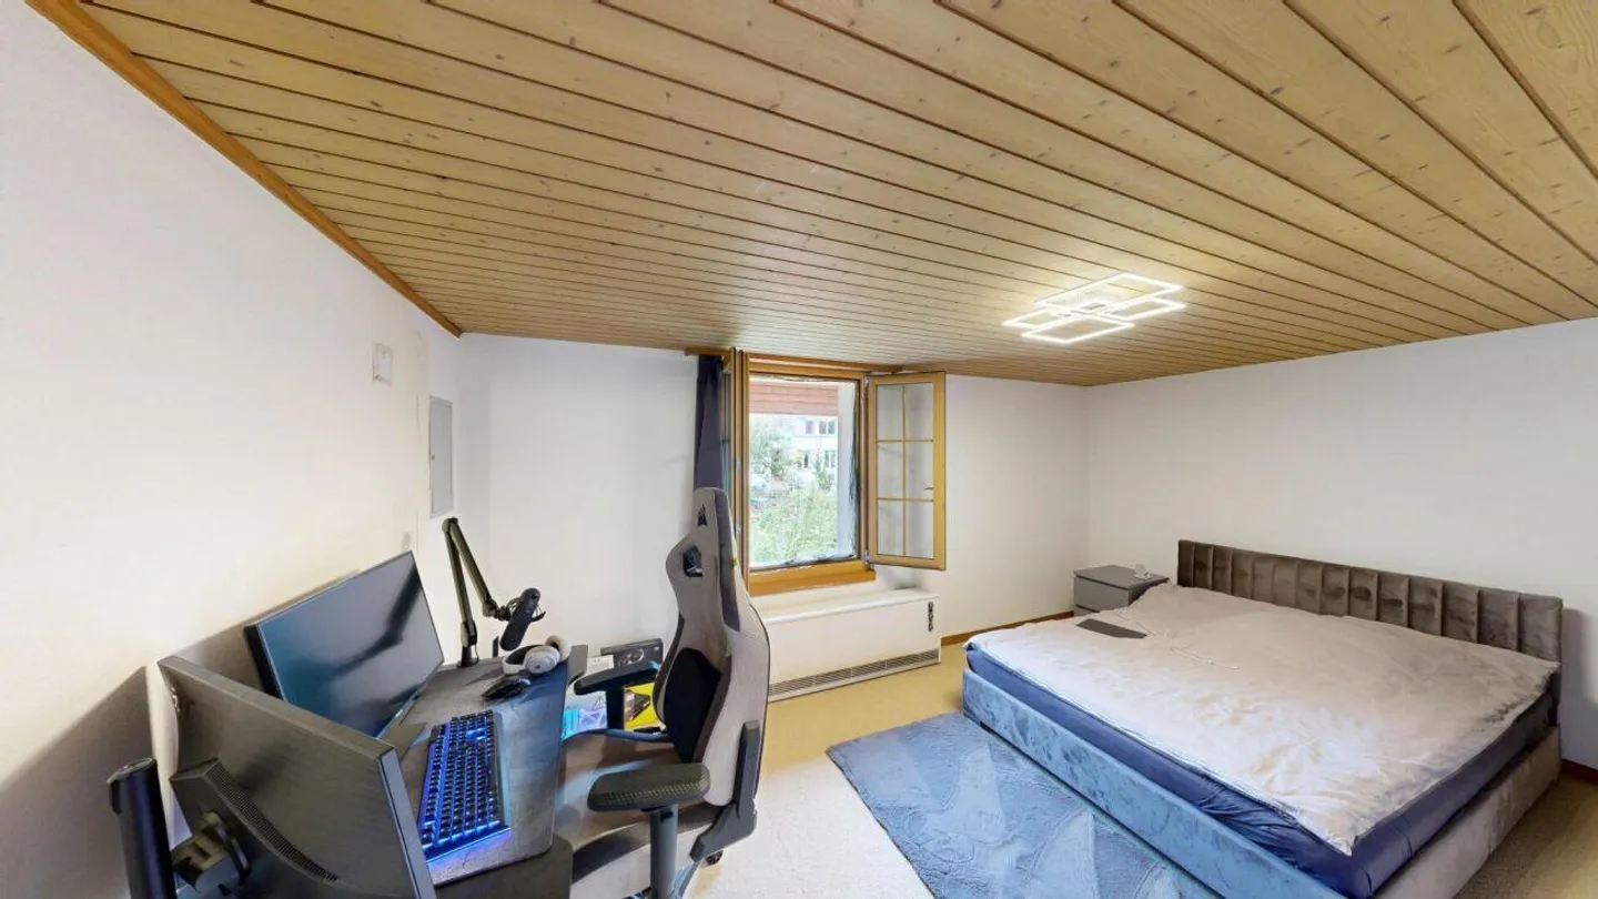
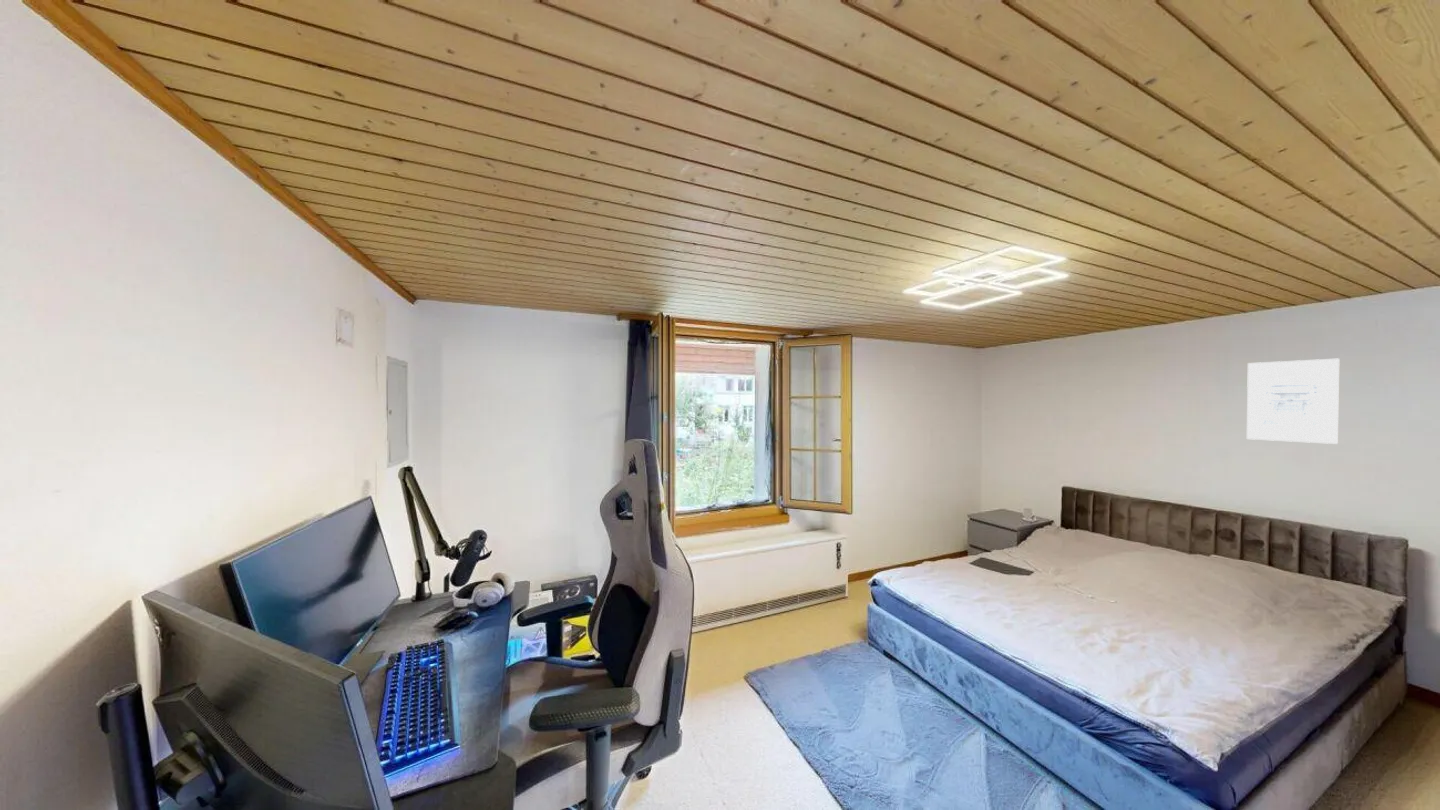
+ wall art [1246,357,1341,445]
